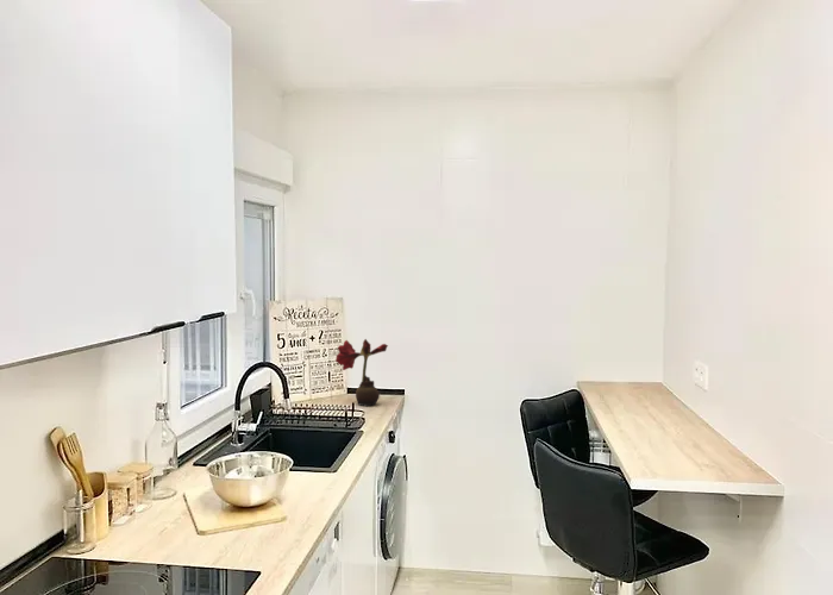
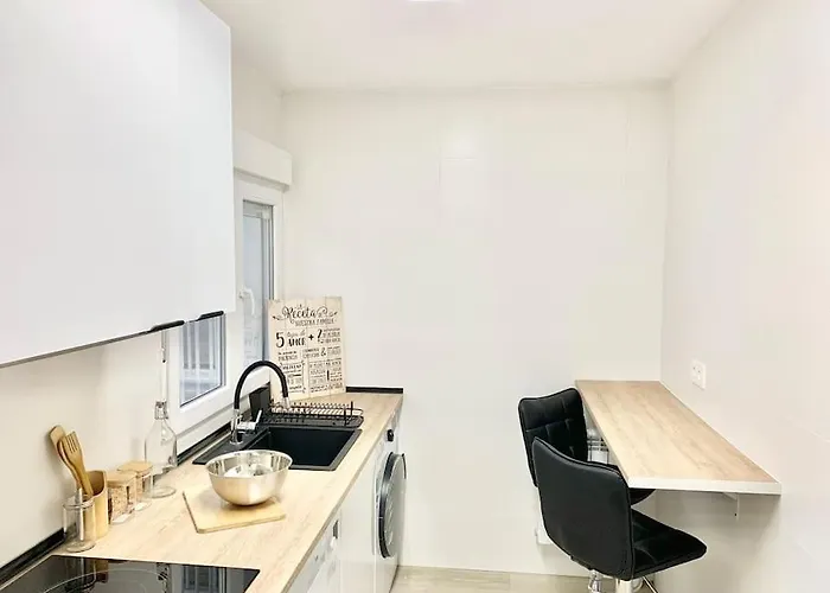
- flower [334,338,389,407]
